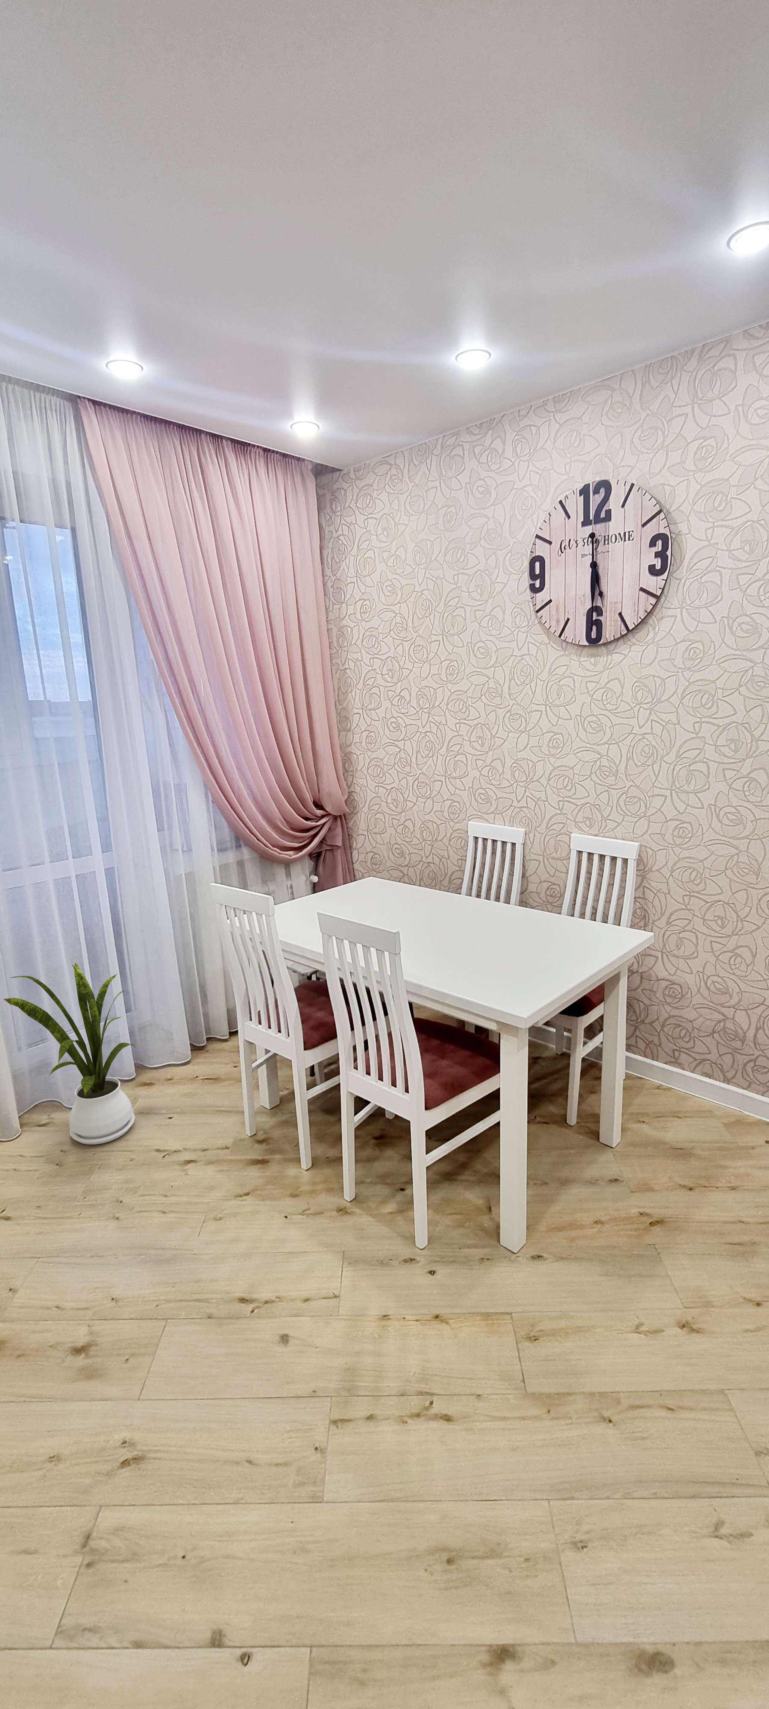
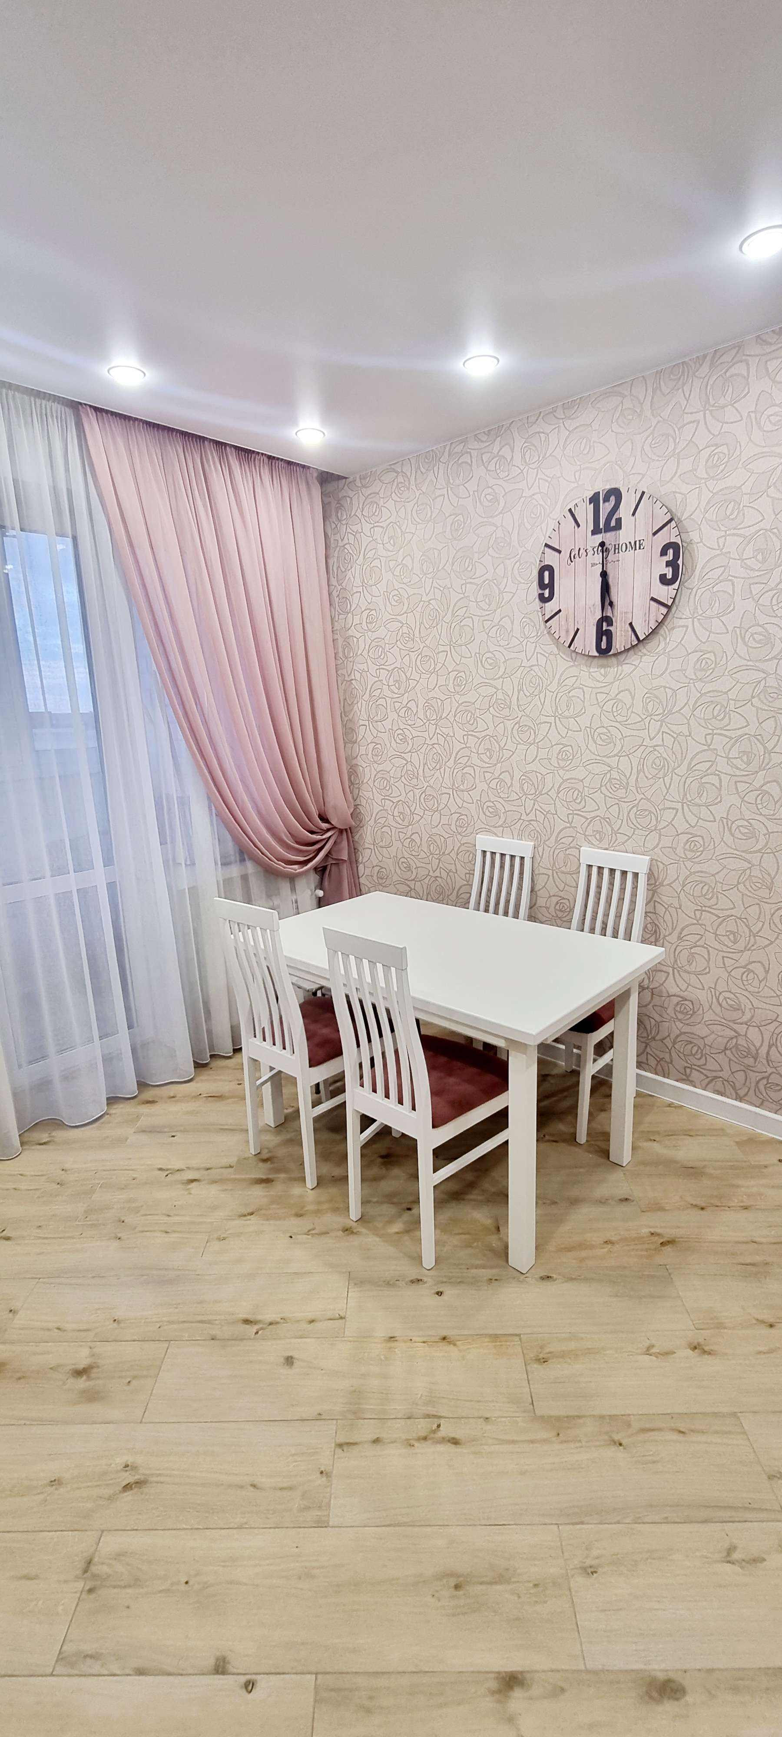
- house plant [2,961,136,1146]
